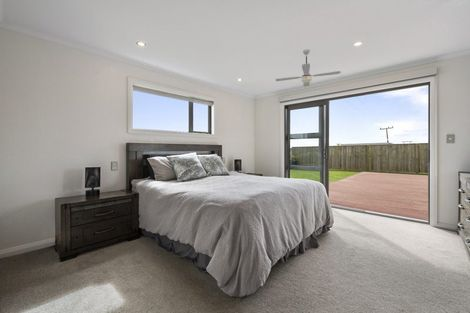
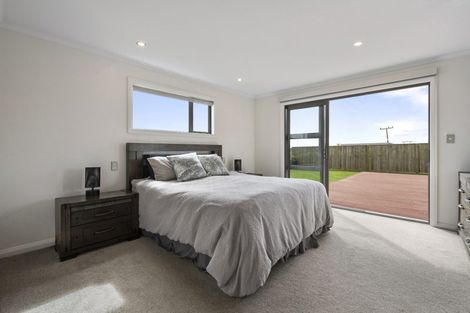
- ceiling fan [275,48,342,87]
